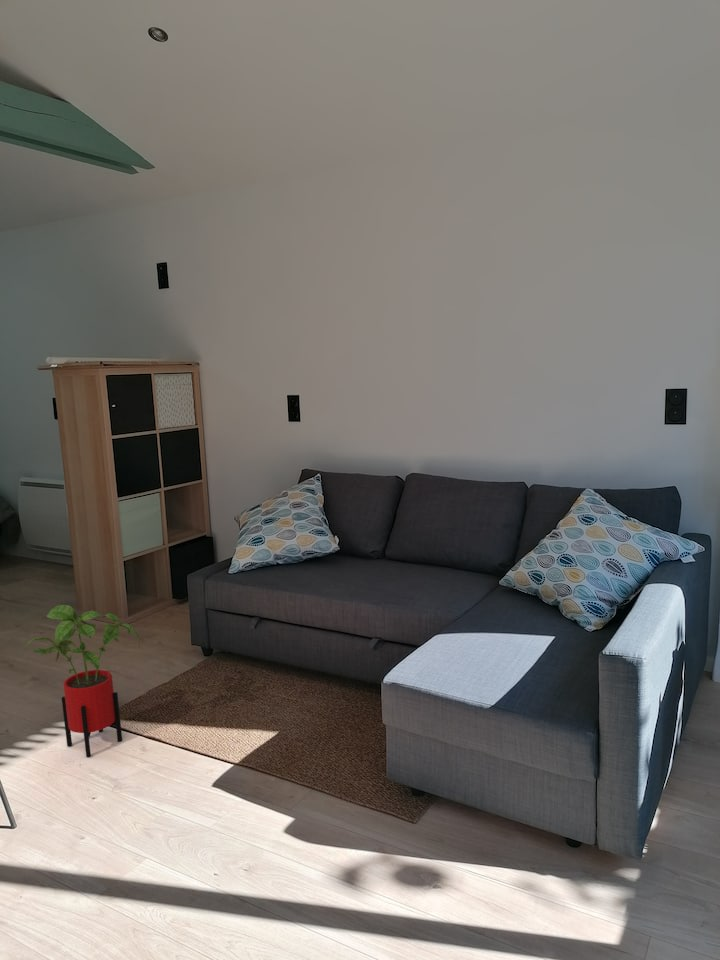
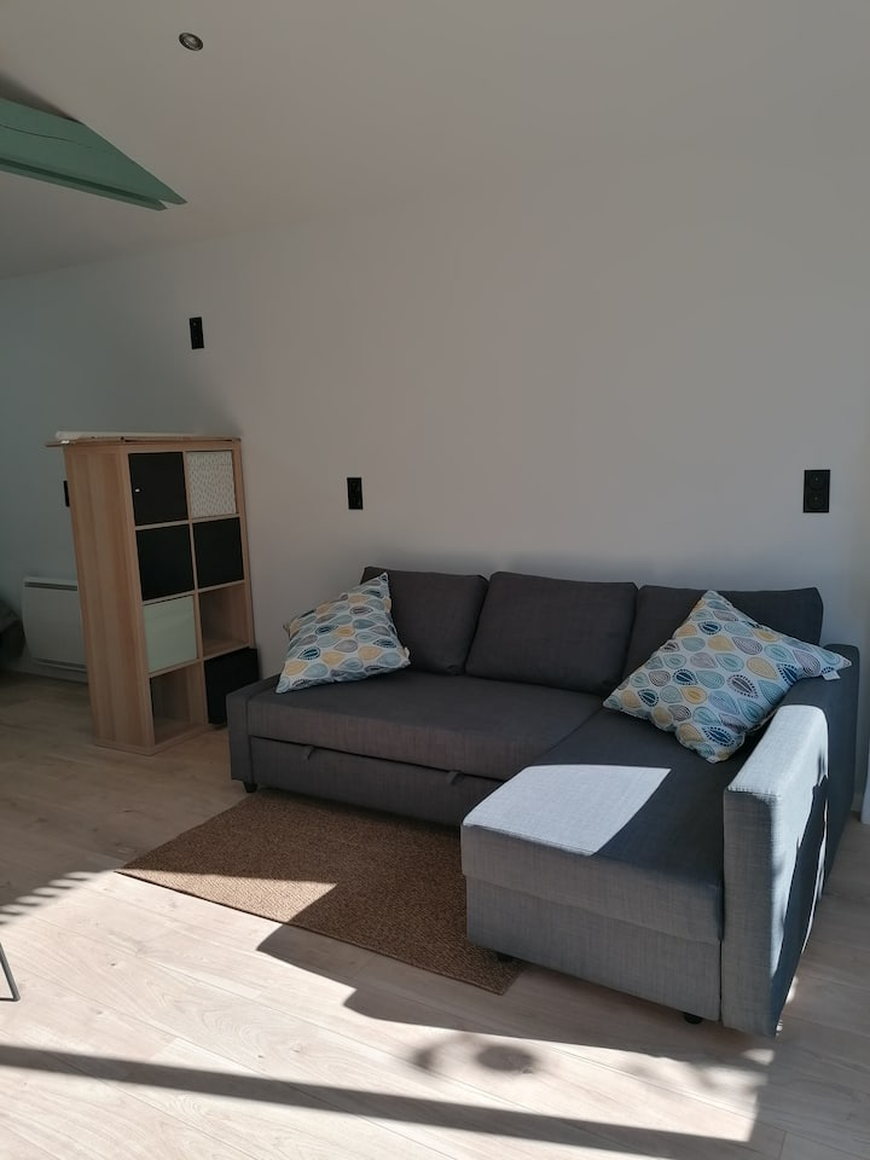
- house plant [23,604,140,758]
